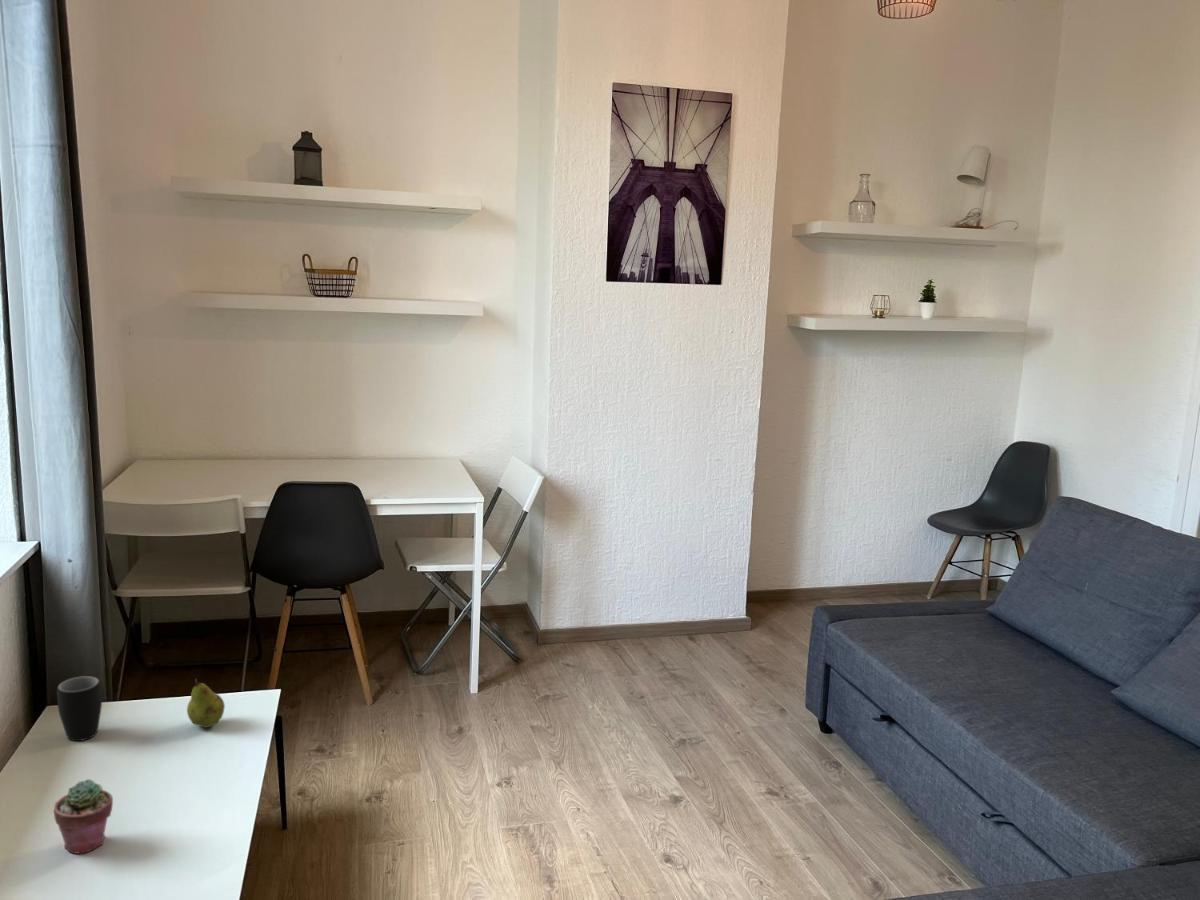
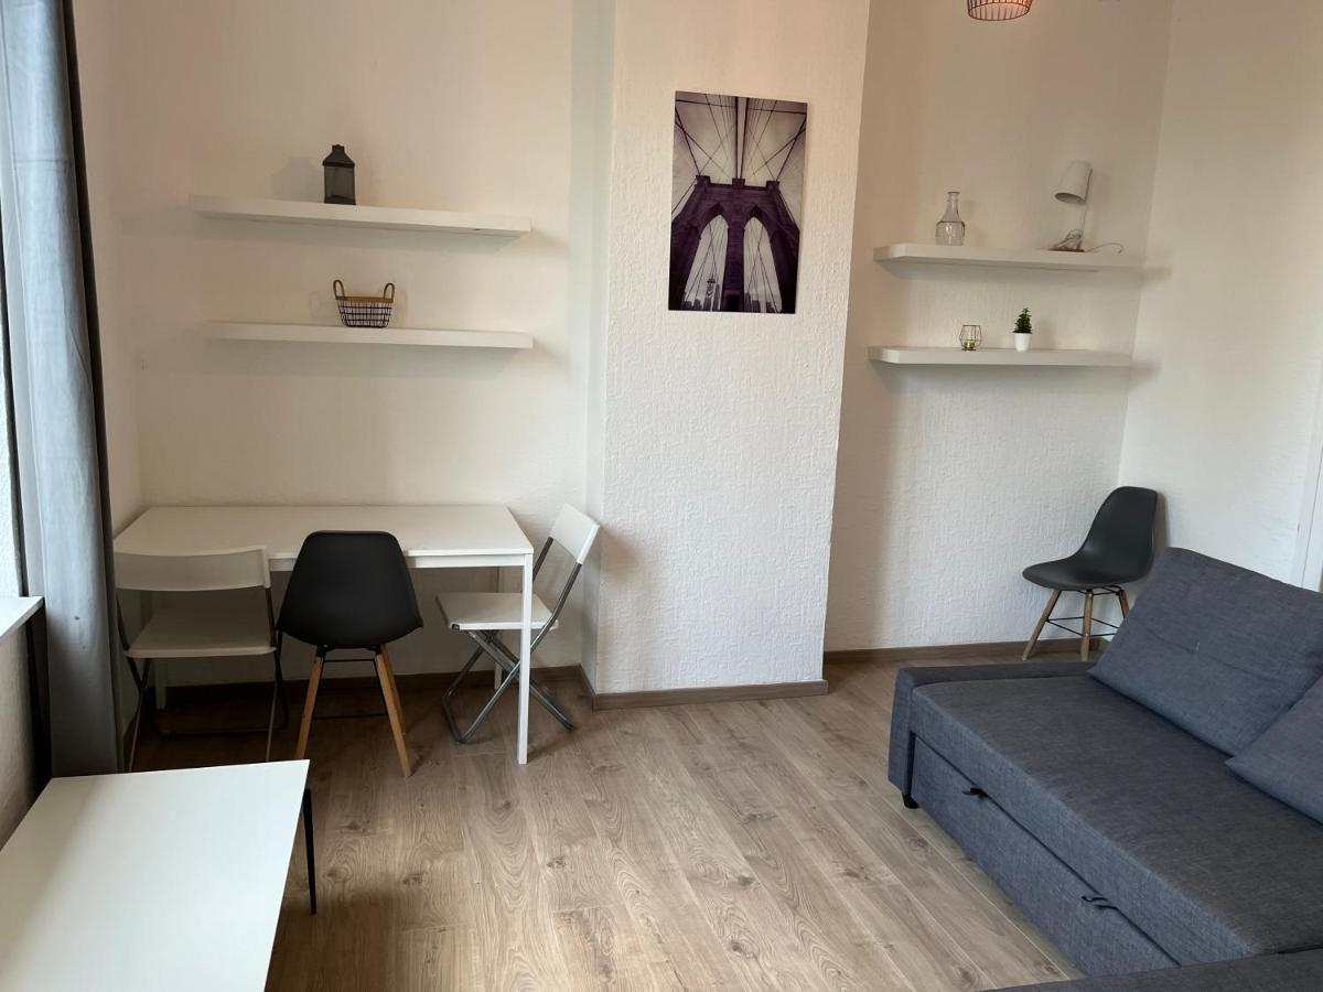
- mug [56,675,103,742]
- fruit [186,678,226,728]
- potted succulent [52,778,114,855]
